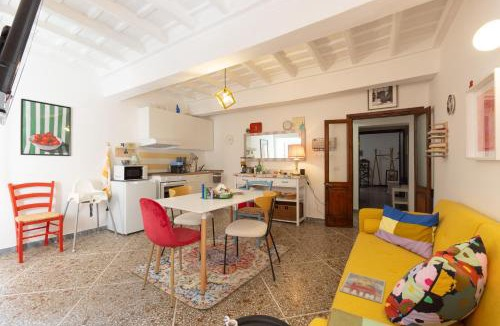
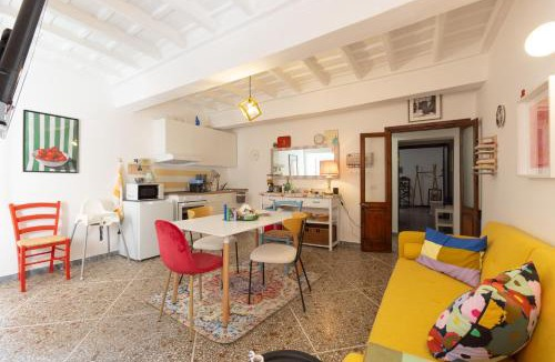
- magazine [339,271,387,304]
